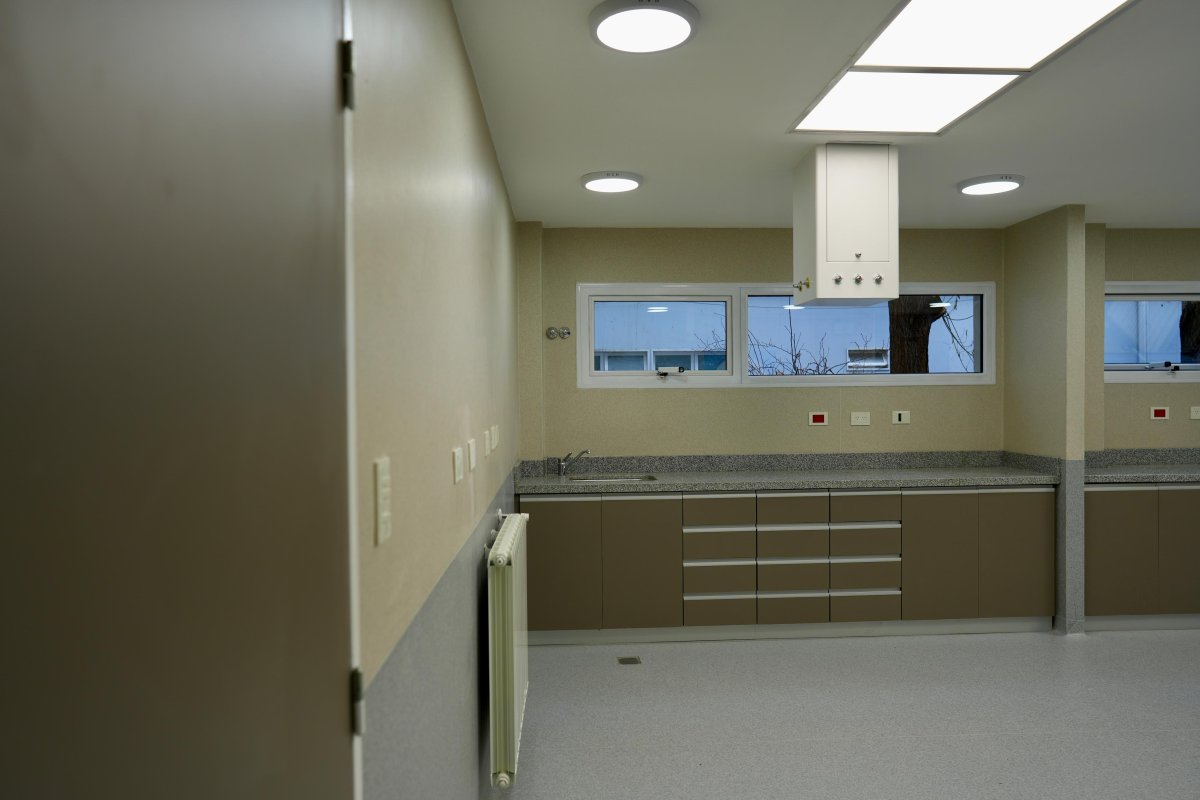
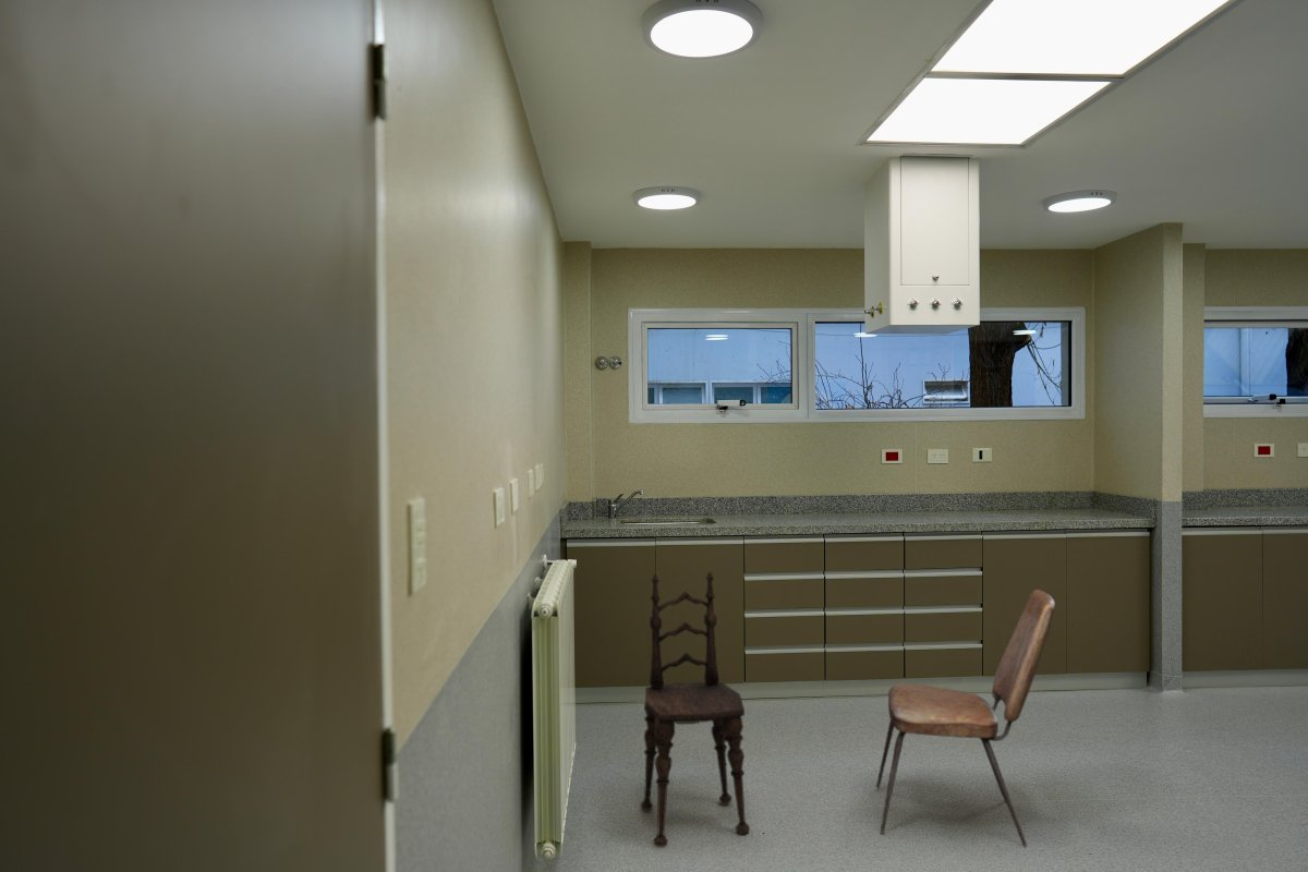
+ dining chair [640,571,751,848]
+ dining chair [875,589,1056,848]
